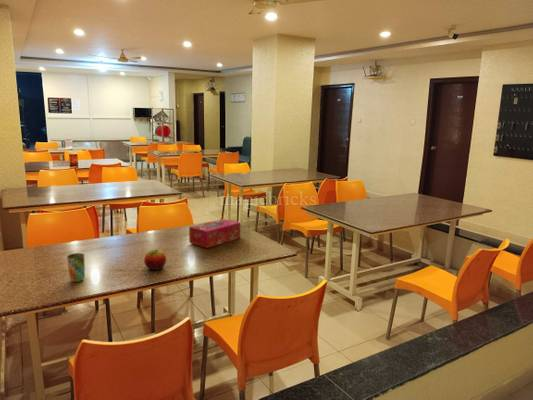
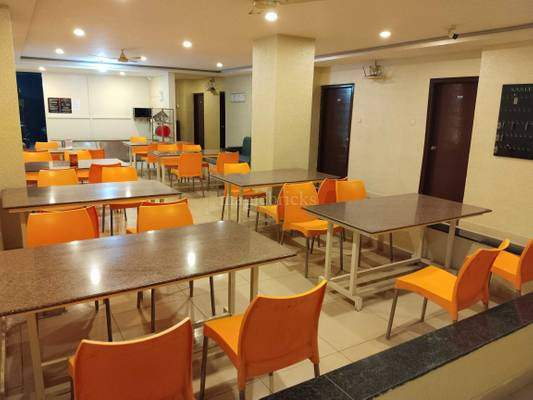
- fruit [143,248,167,271]
- cup [66,252,86,283]
- tissue box [188,218,241,249]
